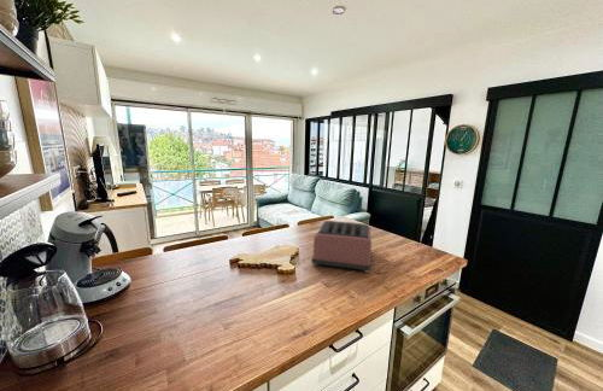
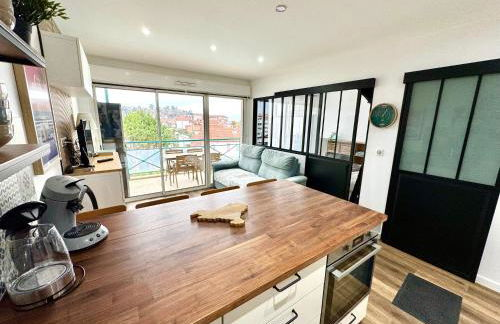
- toaster [311,220,373,274]
